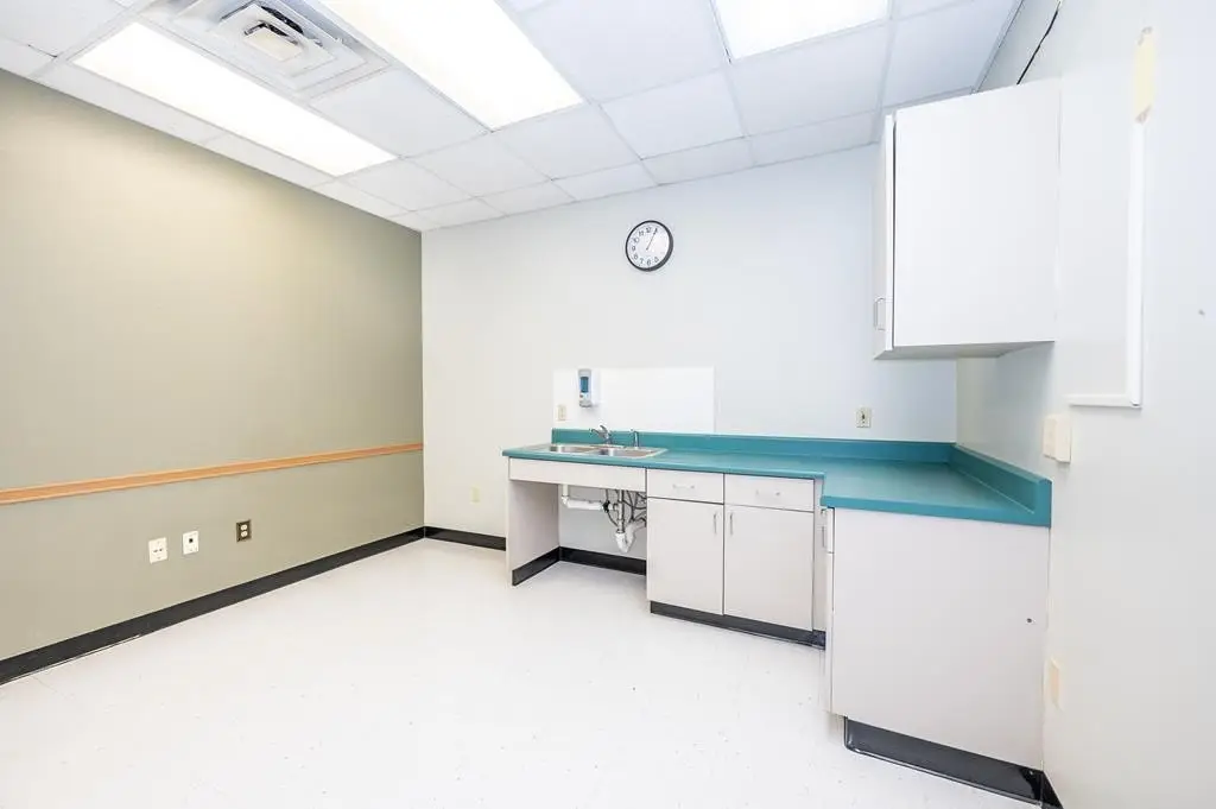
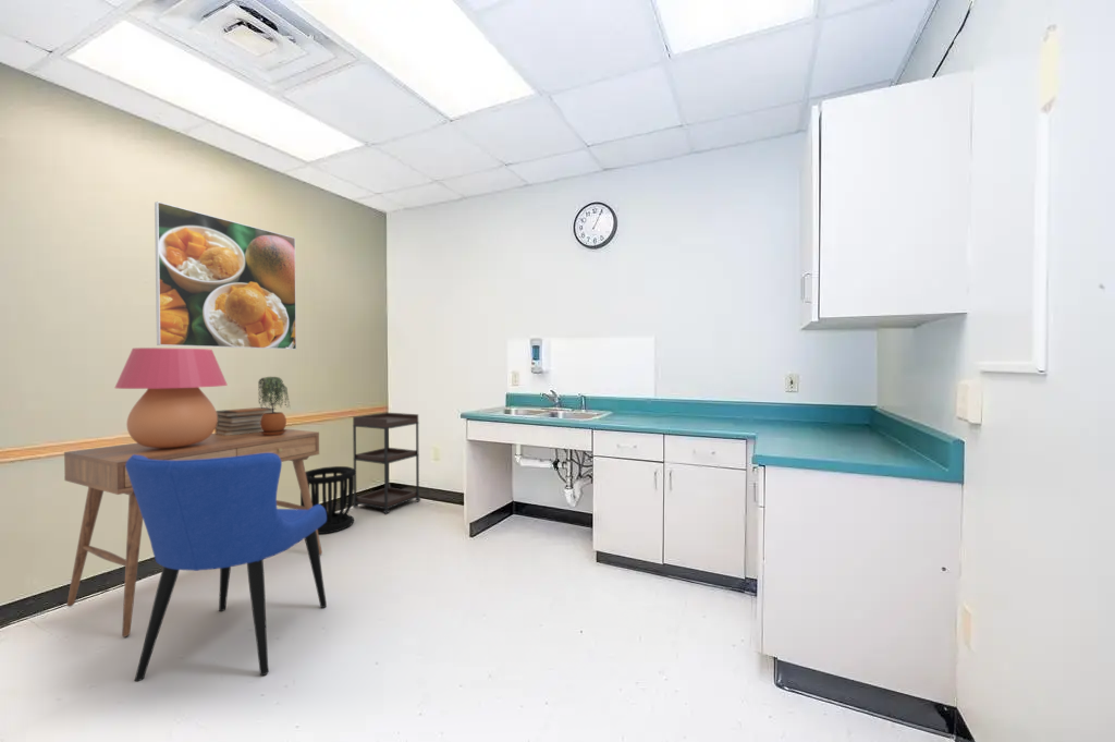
+ book stack [215,406,277,436]
+ wastebasket [299,465,357,535]
+ desk [63,428,323,638]
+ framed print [154,200,297,351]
+ dining chair [125,453,328,682]
+ shelving unit [352,412,421,515]
+ table lamp [114,346,229,448]
+ potted plant [257,376,292,436]
